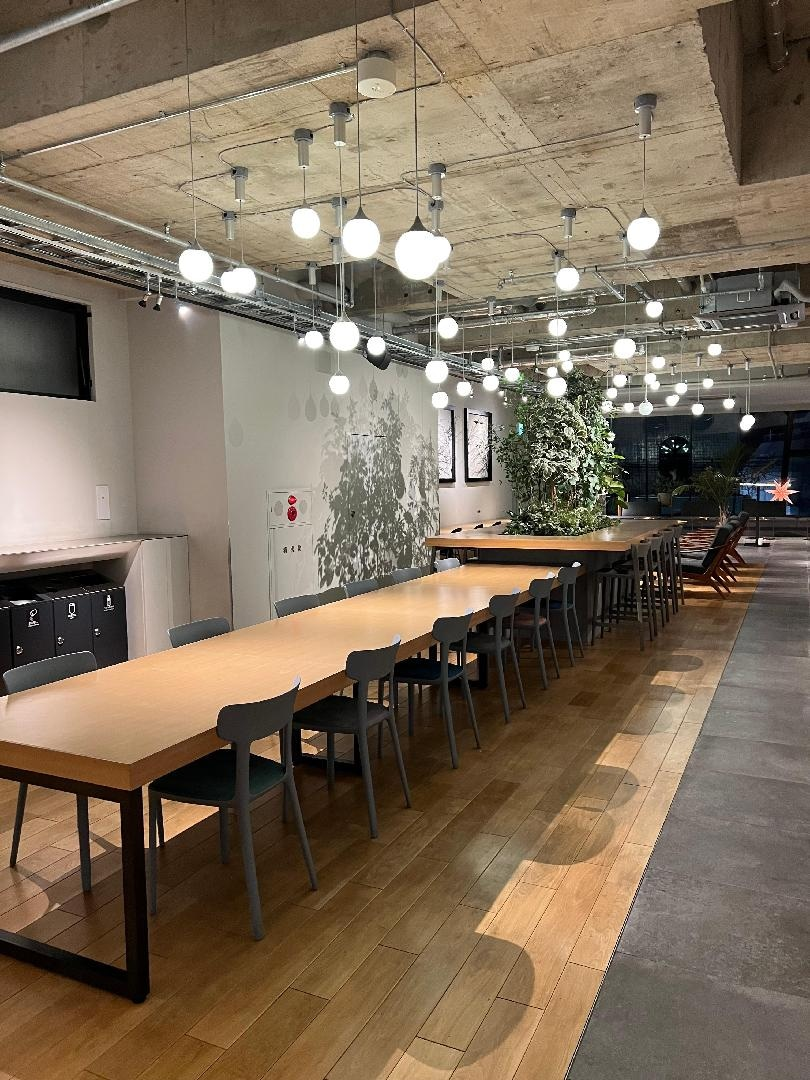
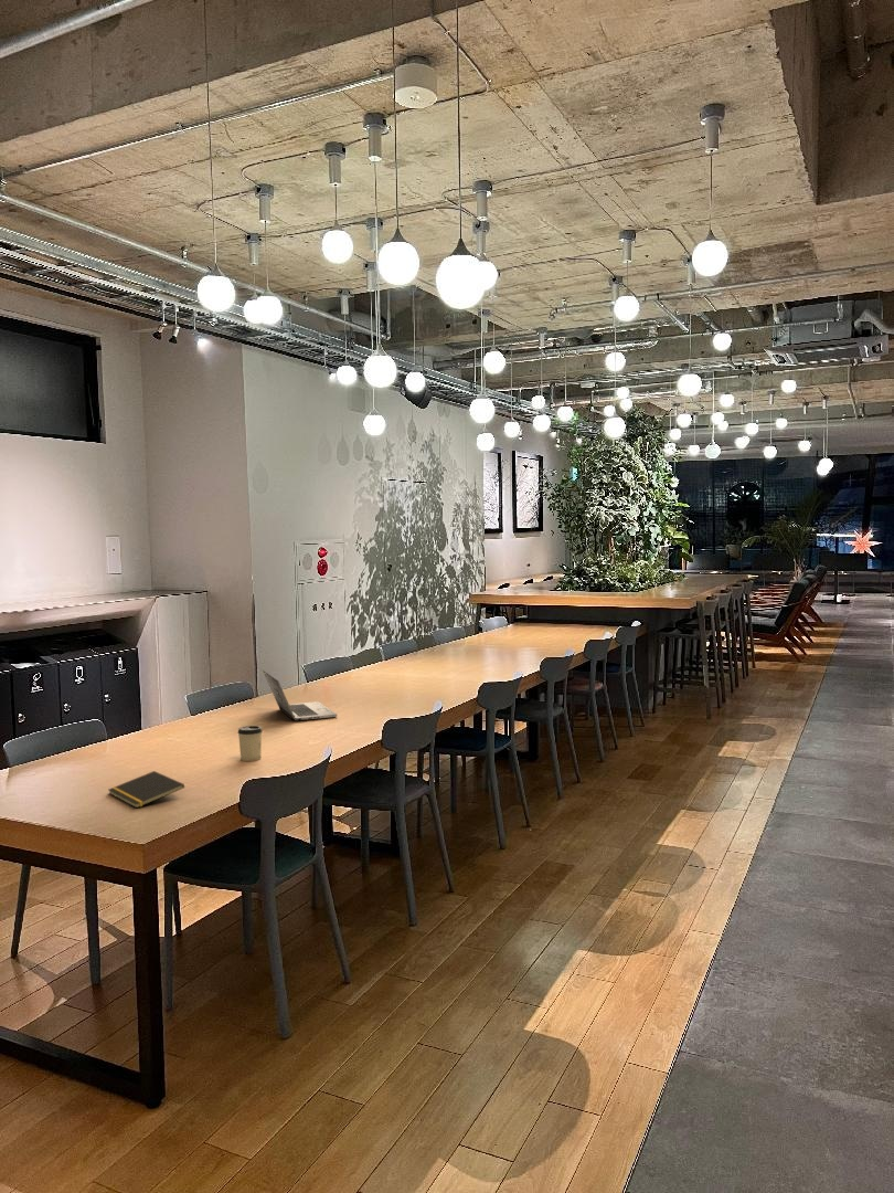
+ cup [237,725,264,762]
+ notepad [107,770,185,809]
+ laptop [262,671,338,721]
